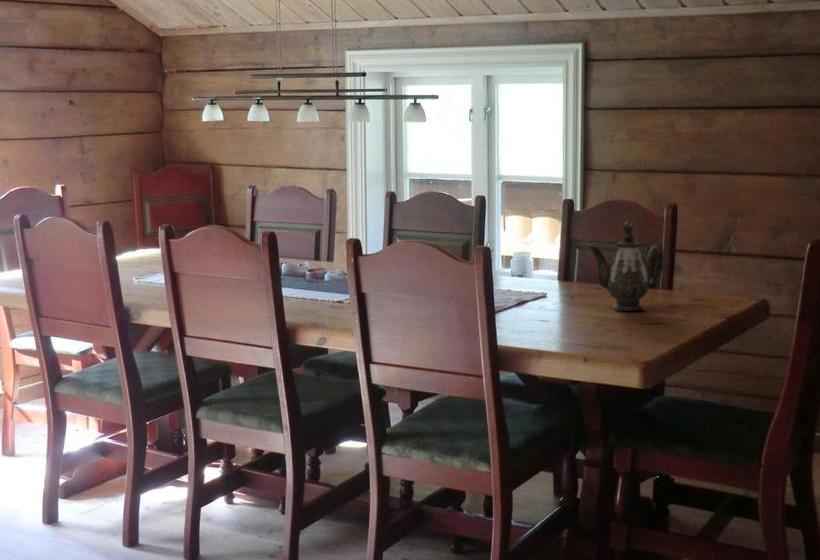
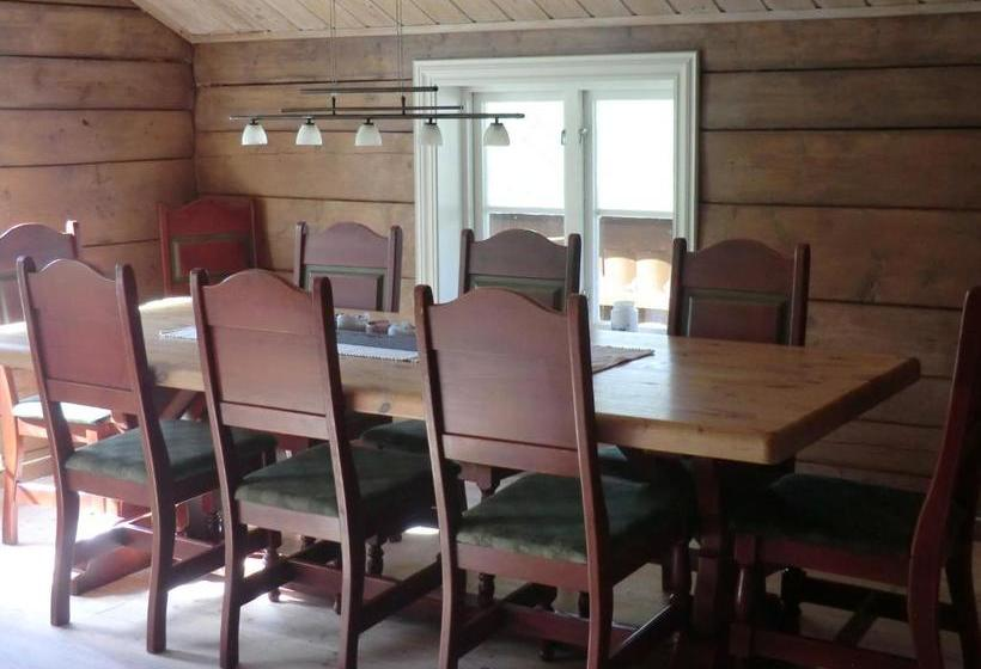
- teapot [588,220,665,312]
